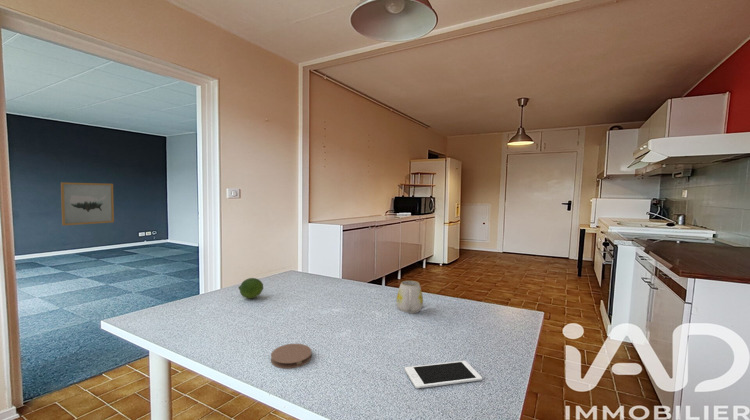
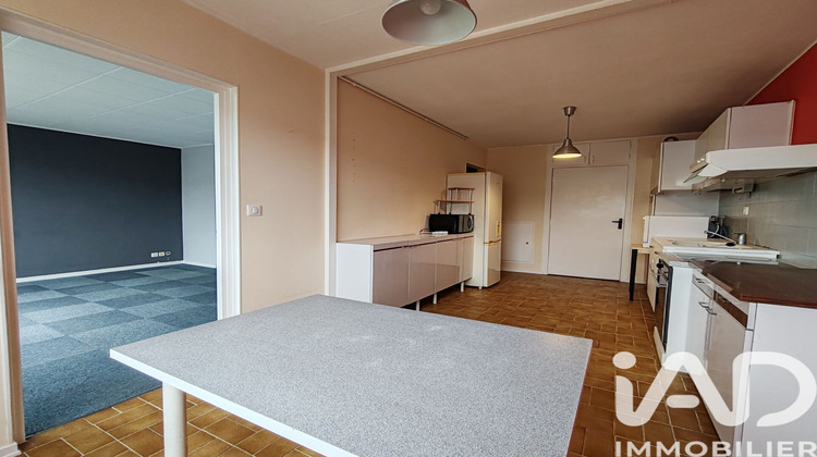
- fruit [237,277,264,299]
- mug [396,280,424,314]
- coaster [270,343,313,370]
- wall art [60,181,115,226]
- cell phone [404,360,483,390]
